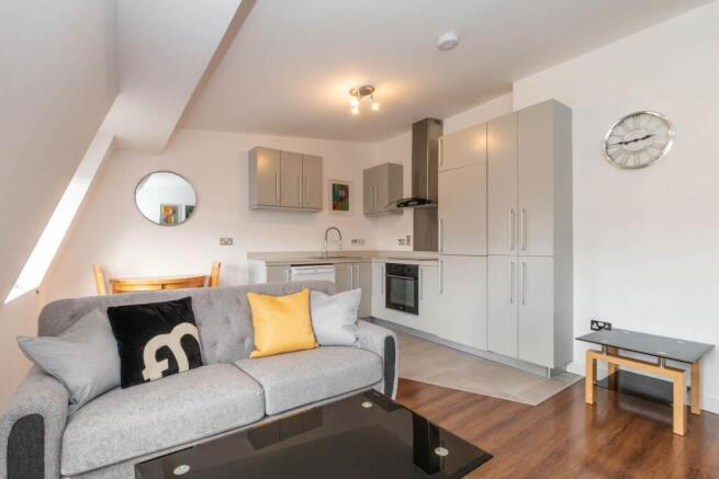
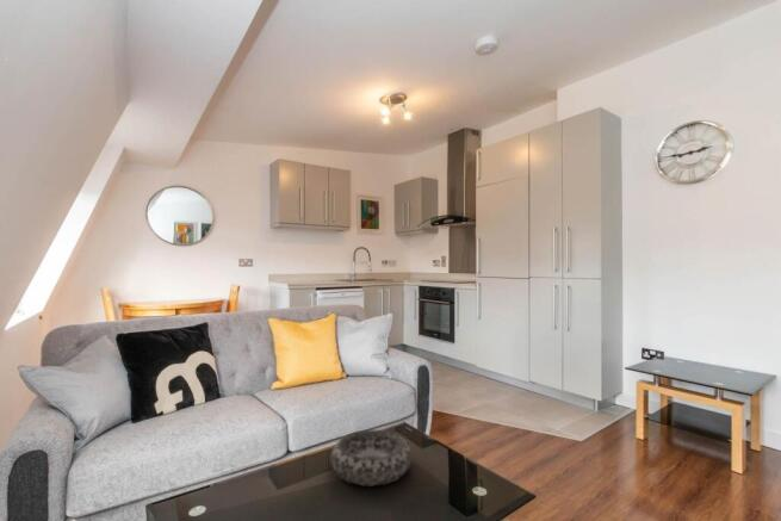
+ decorative bowl [329,429,413,488]
